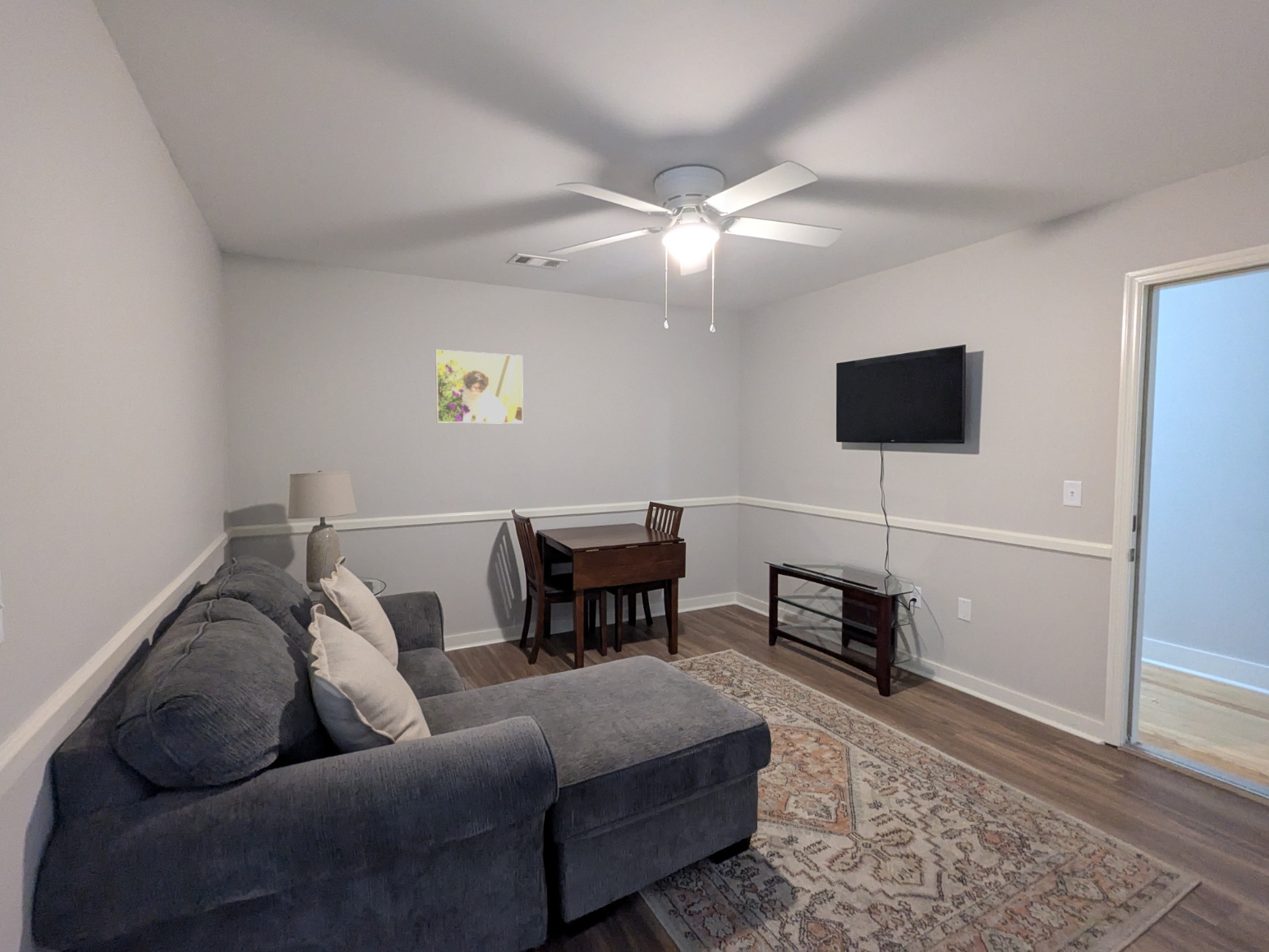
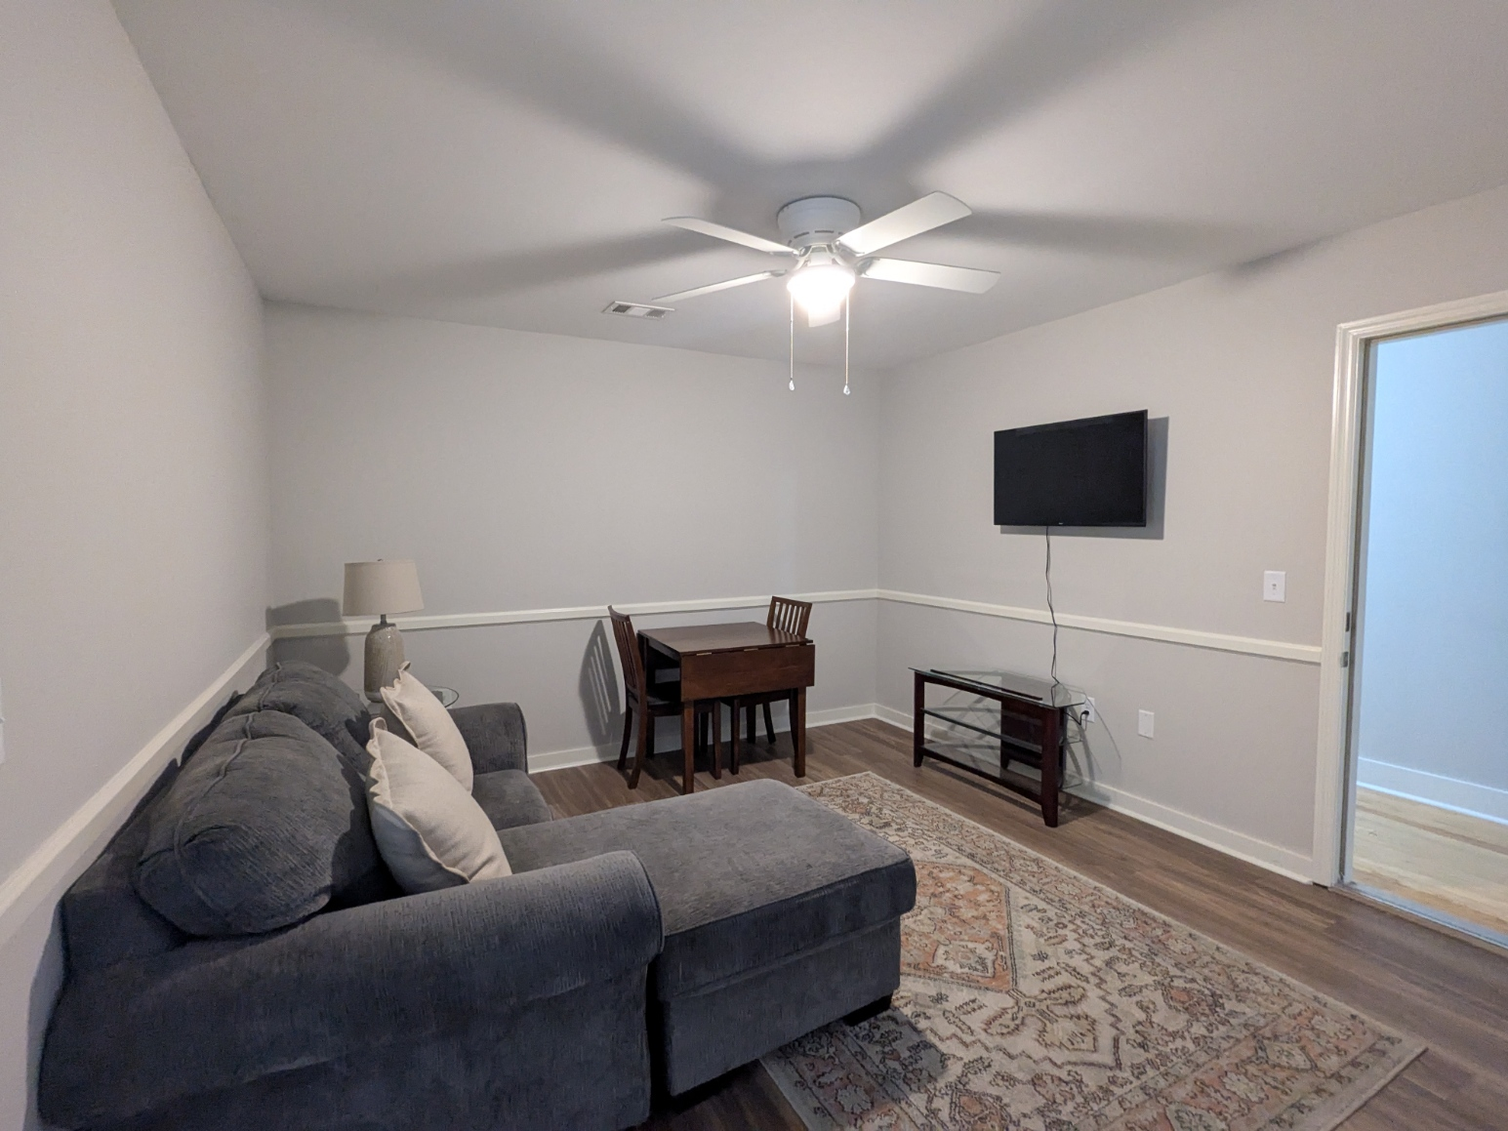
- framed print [434,349,524,425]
